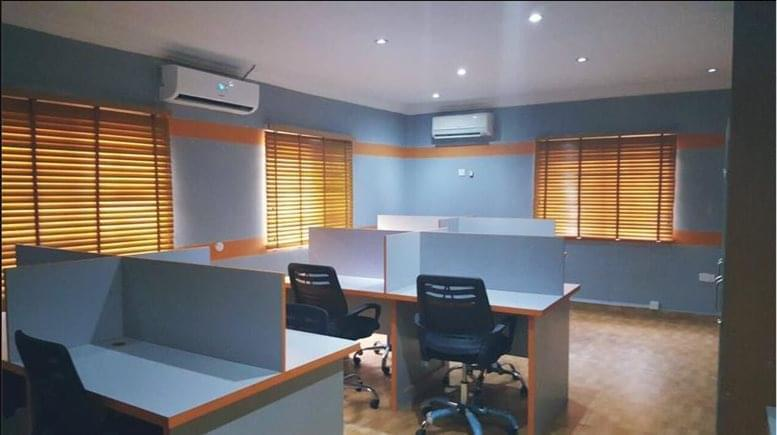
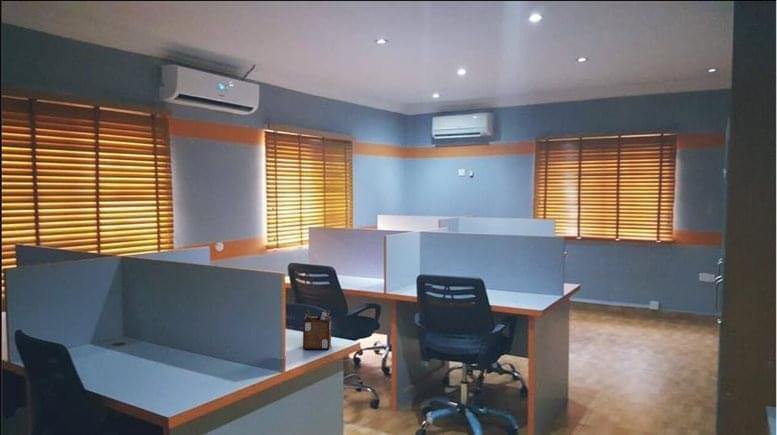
+ desk organizer [302,307,333,350]
